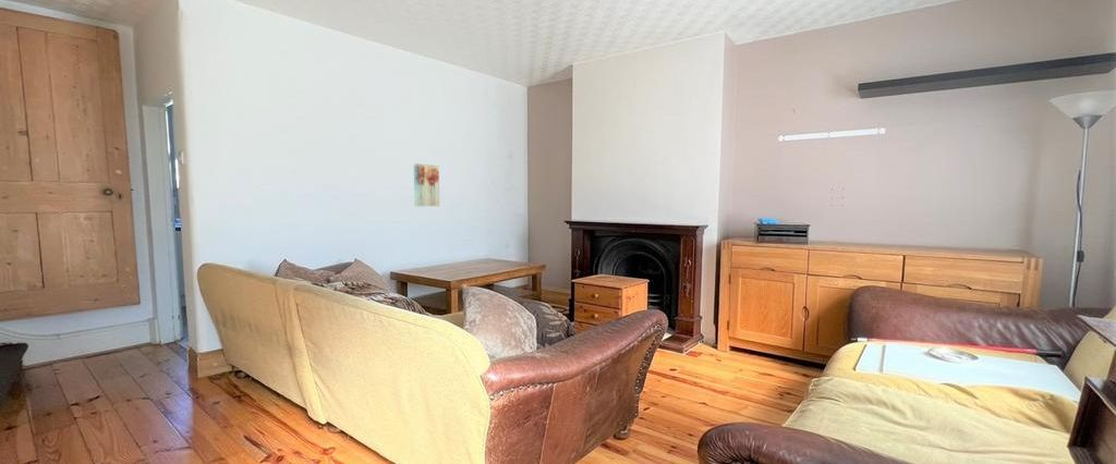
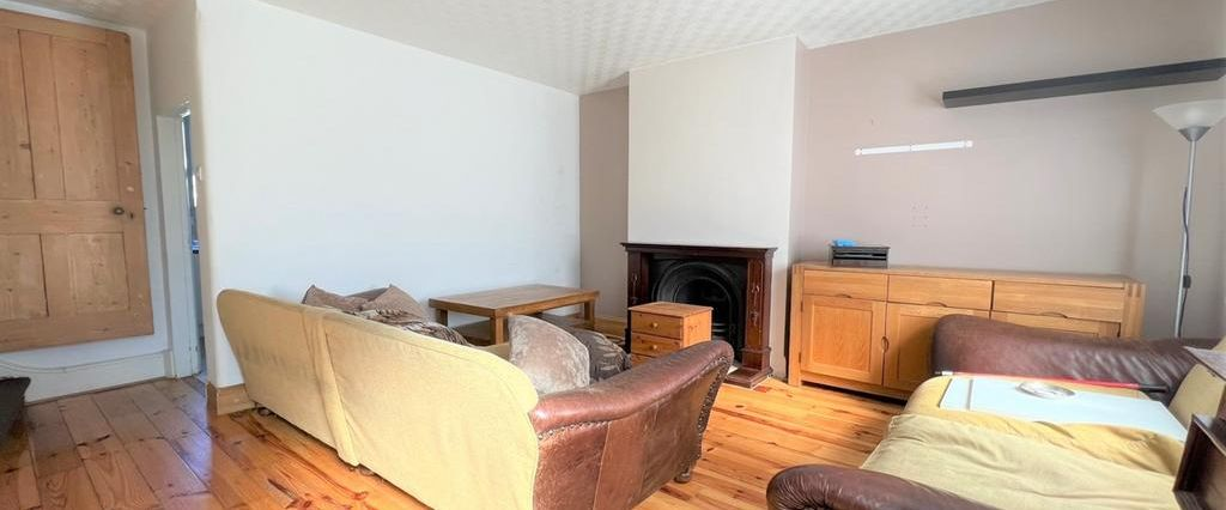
- wall art [413,162,440,207]
